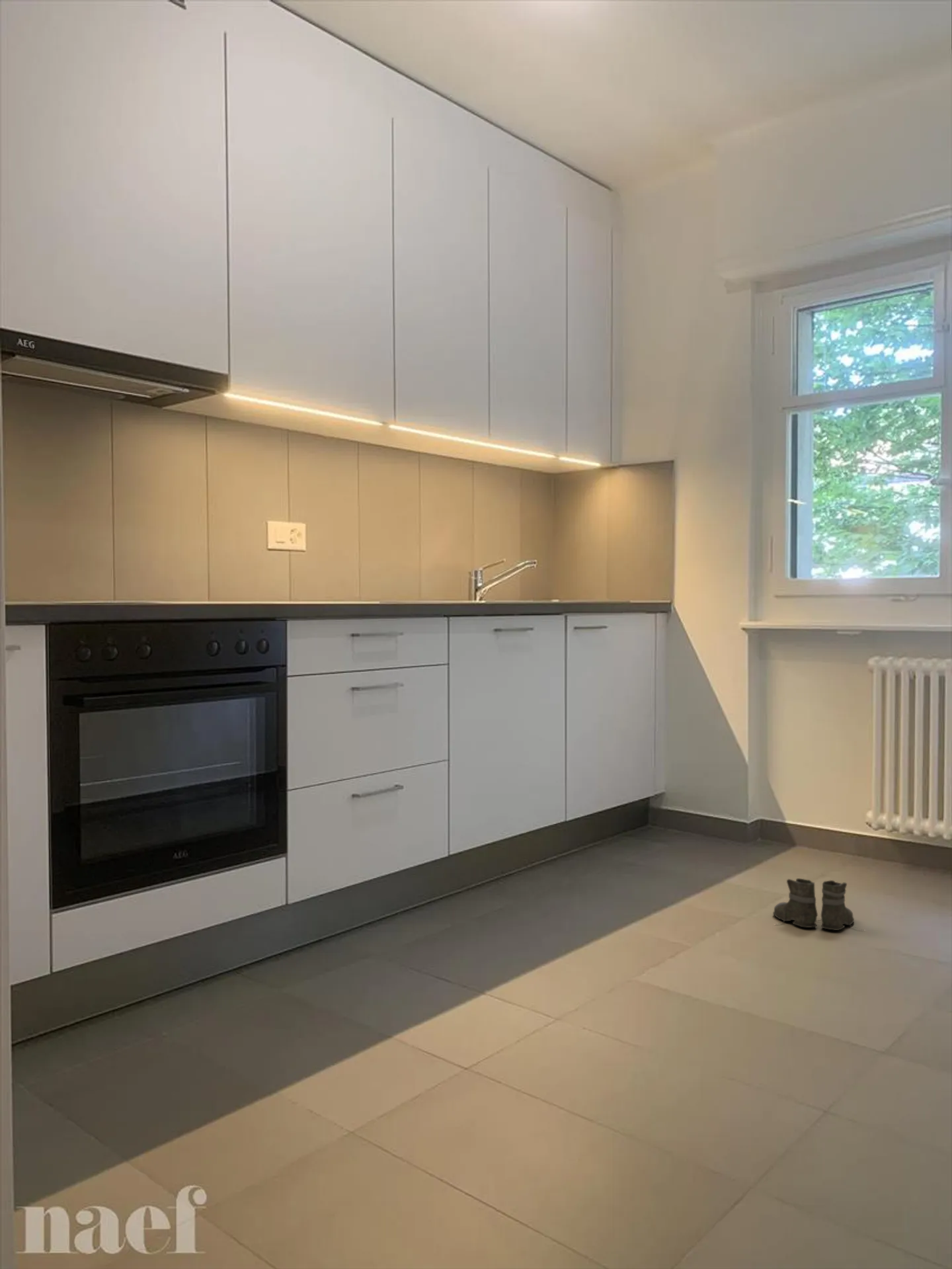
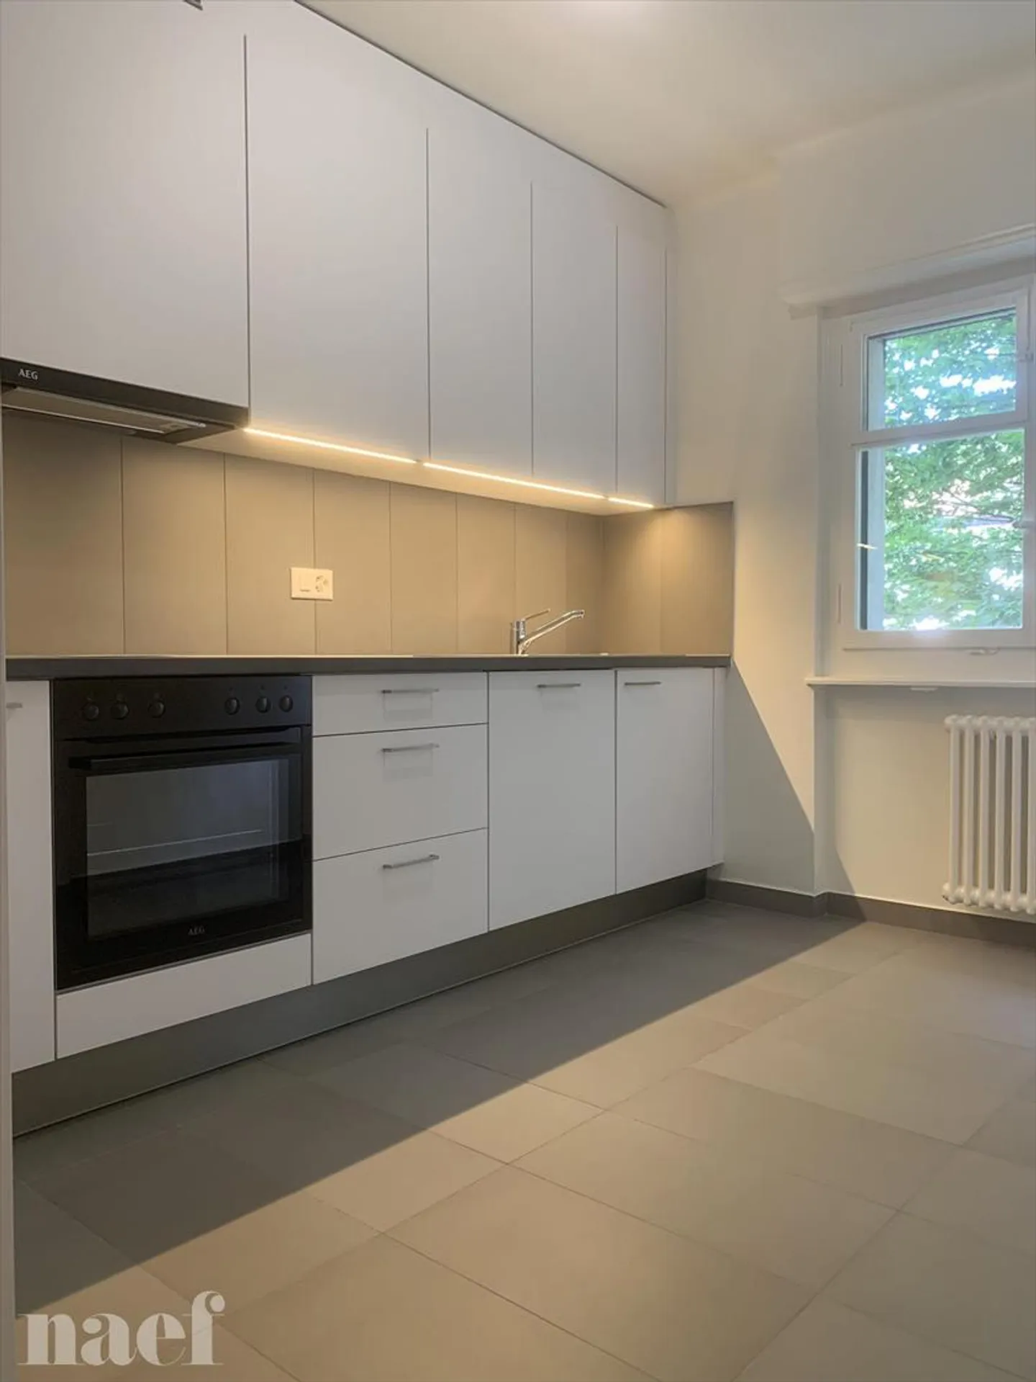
- boots [772,878,863,931]
